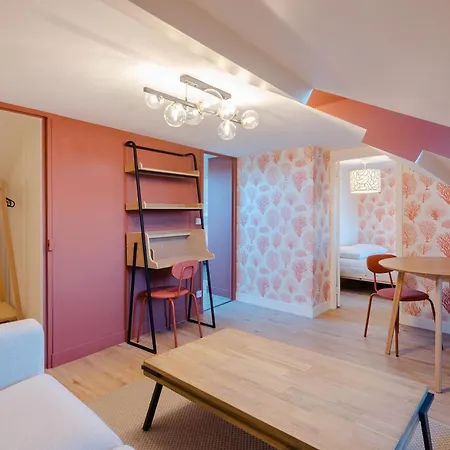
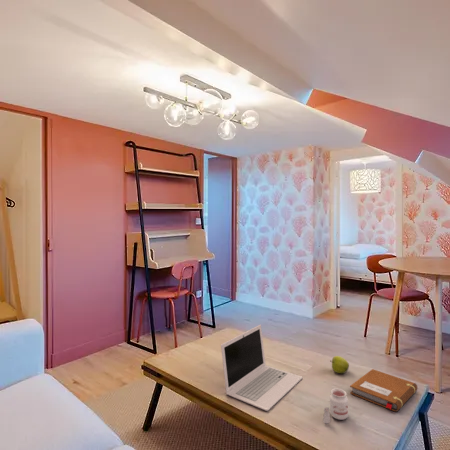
+ candle [322,388,349,425]
+ apple [330,355,350,374]
+ notebook [349,368,418,413]
+ laptop [220,324,303,412]
